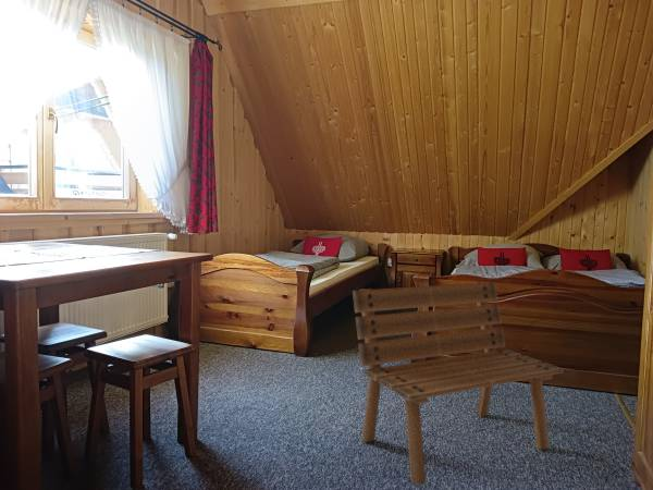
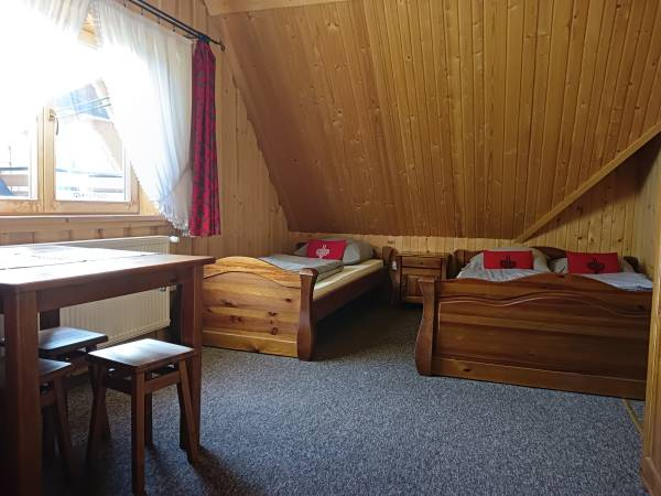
- bench [352,281,565,487]
